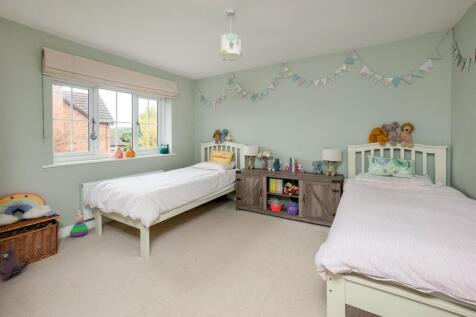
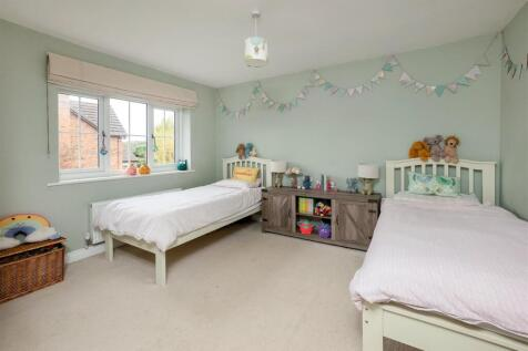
- stacking toy [69,214,89,237]
- plush toy [0,244,30,282]
